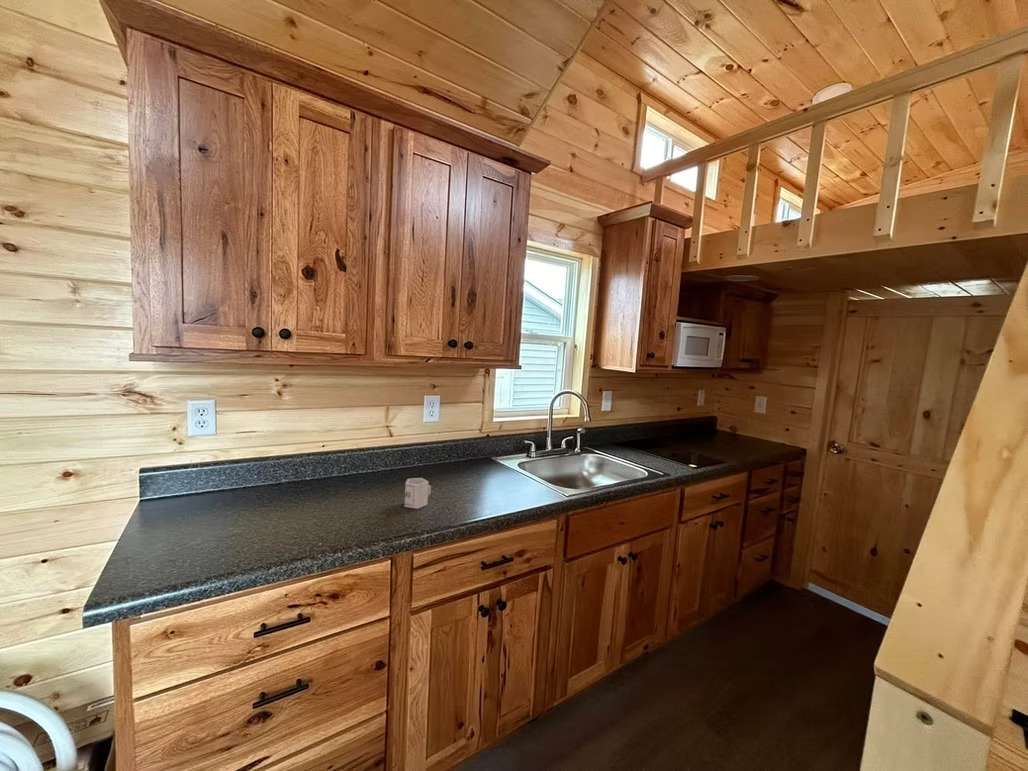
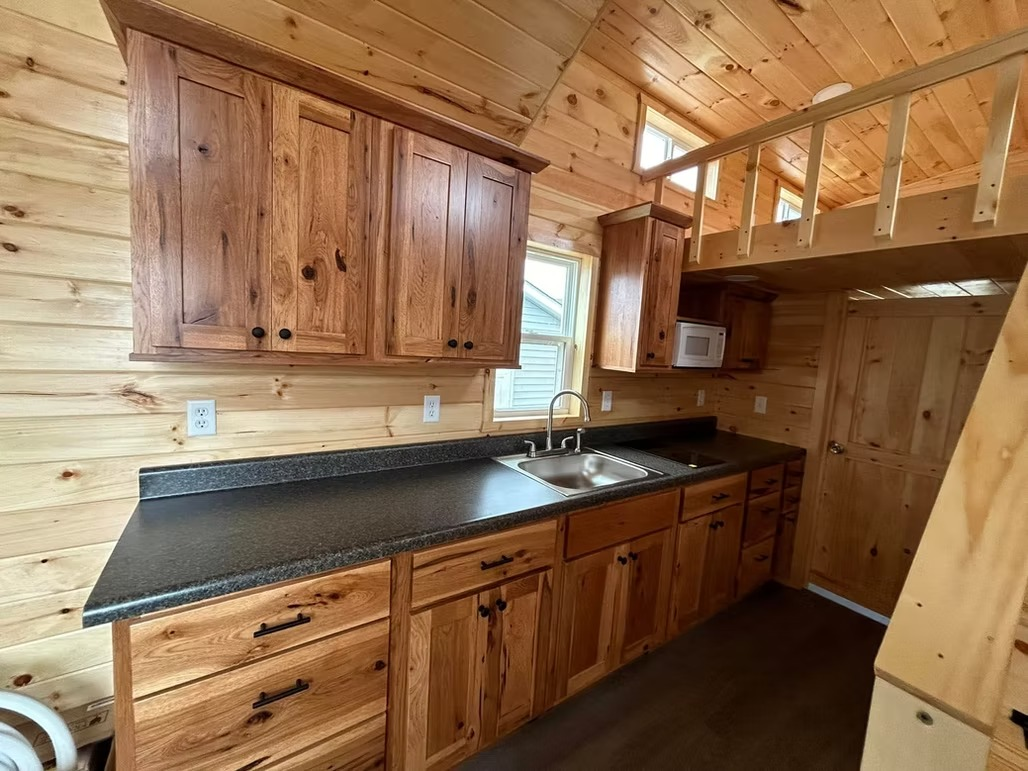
- cup [404,477,432,510]
